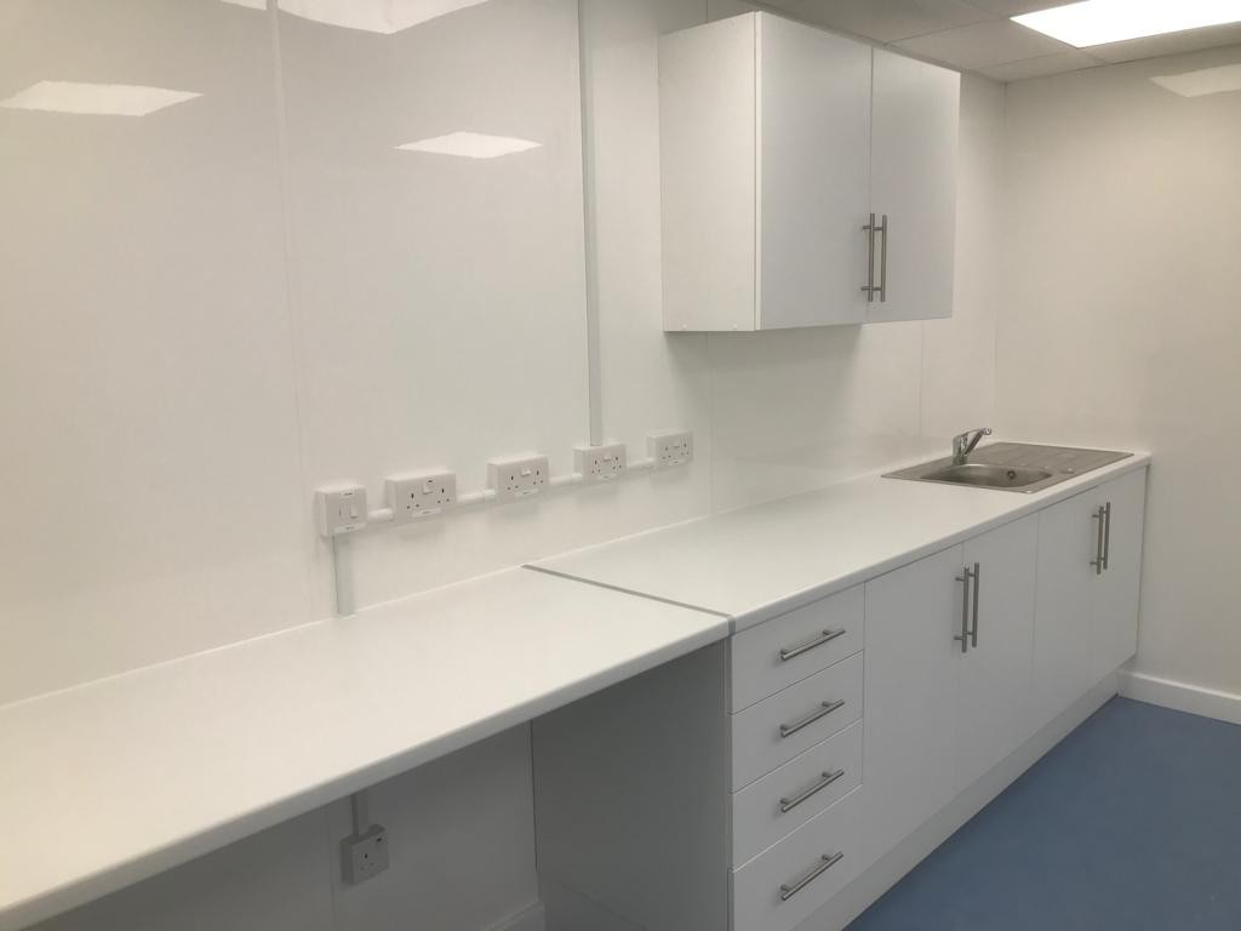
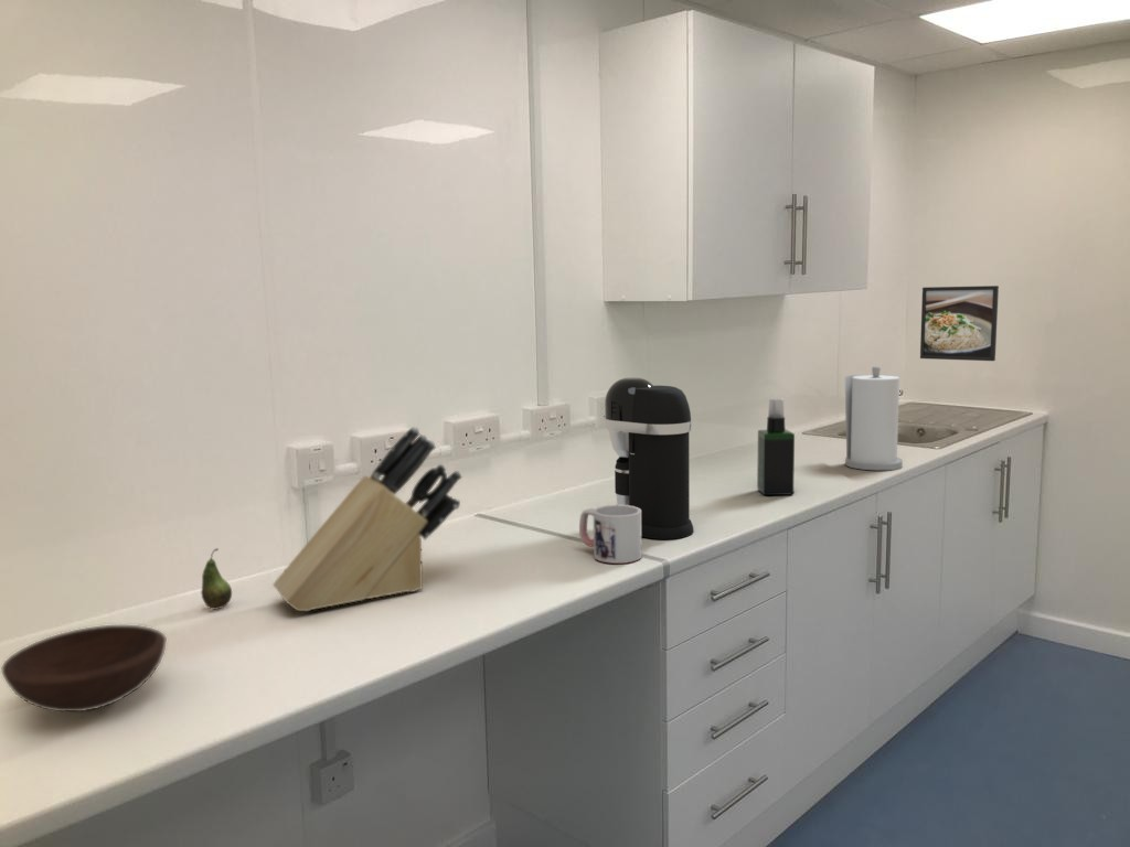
+ mug [578,504,642,565]
+ paper towel [844,365,904,471]
+ fruit [200,547,233,611]
+ bowl [1,624,168,712]
+ coffee maker [604,376,694,540]
+ spray bottle [756,397,796,496]
+ knife block [271,426,463,612]
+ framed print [919,285,1000,362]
